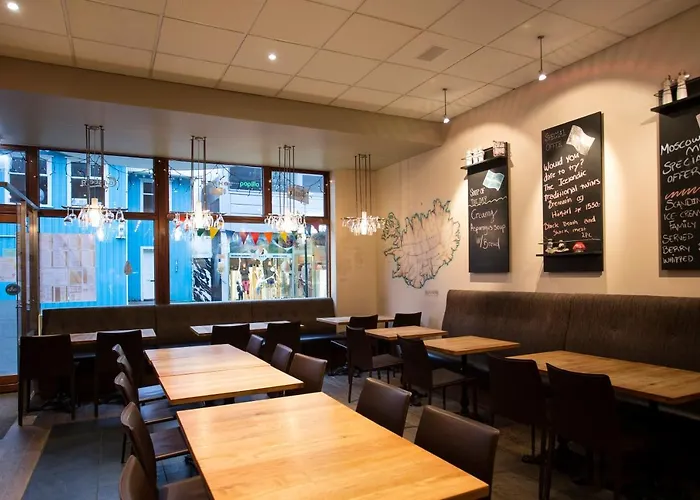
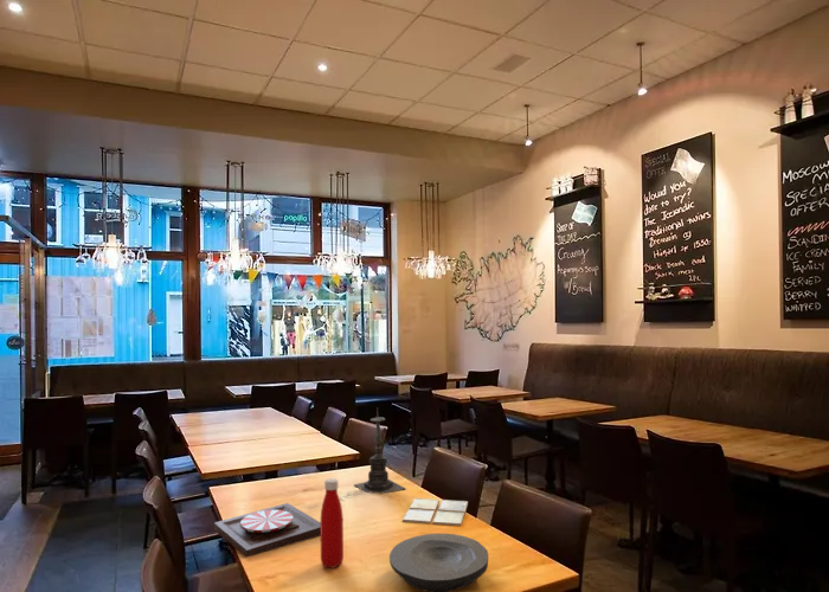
+ bottle [320,477,345,570]
+ plate [388,533,489,592]
+ plate [213,502,321,558]
+ candle holder [353,408,407,494]
+ drink coaster [401,497,469,527]
